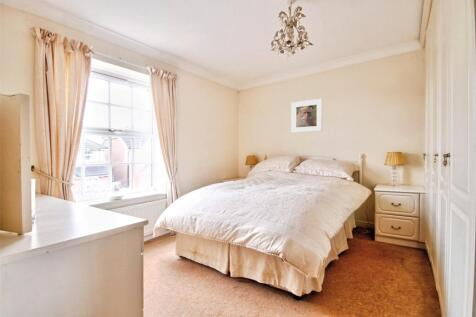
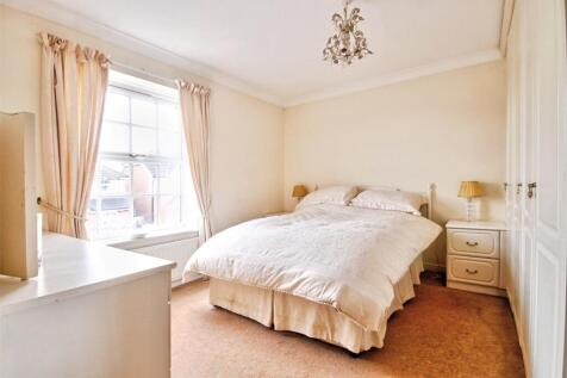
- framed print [291,98,323,134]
